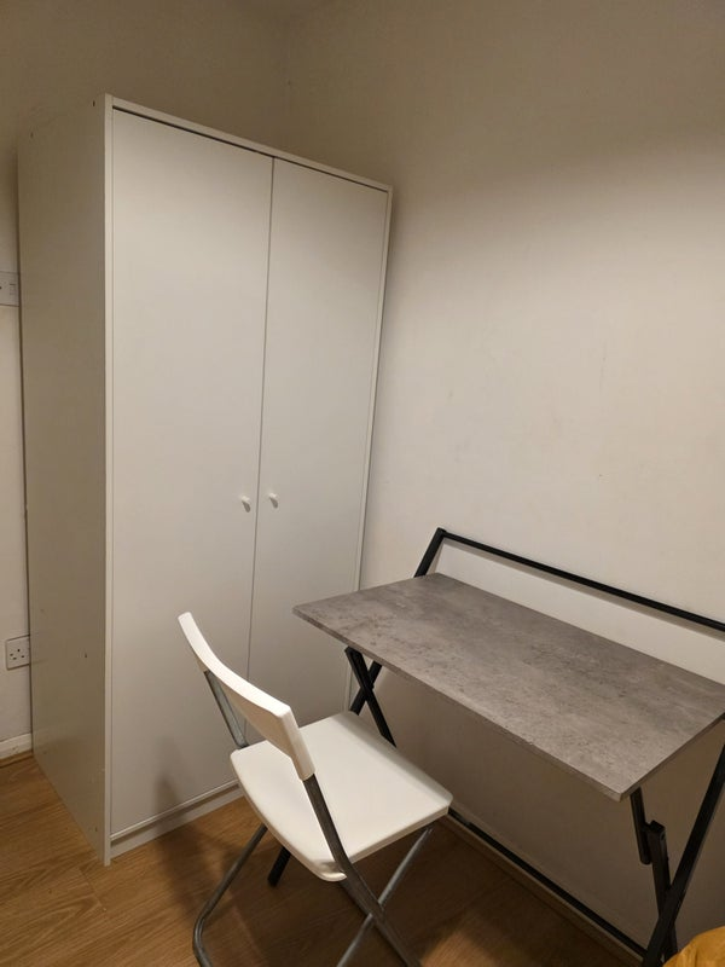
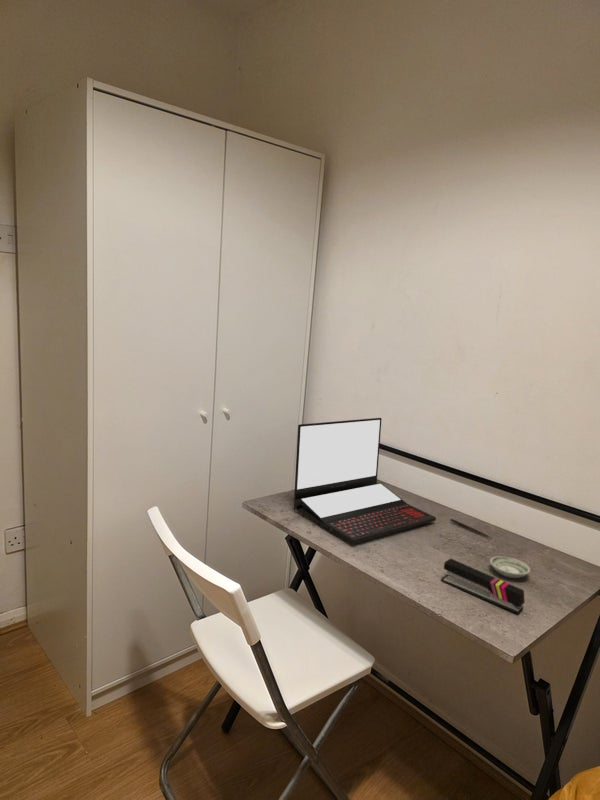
+ laptop [293,417,437,544]
+ stapler [440,558,526,615]
+ pen [449,518,494,540]
+ saucer [489,555,531,579]
